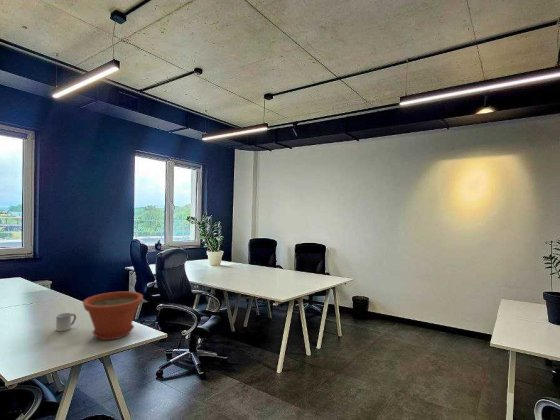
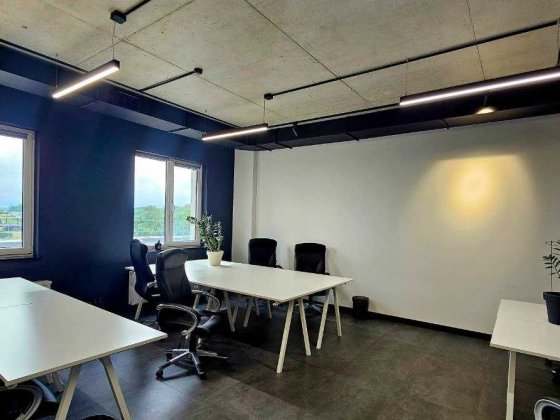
- cup [55,312,77,332]
- plant pot [82,291,144,341]
